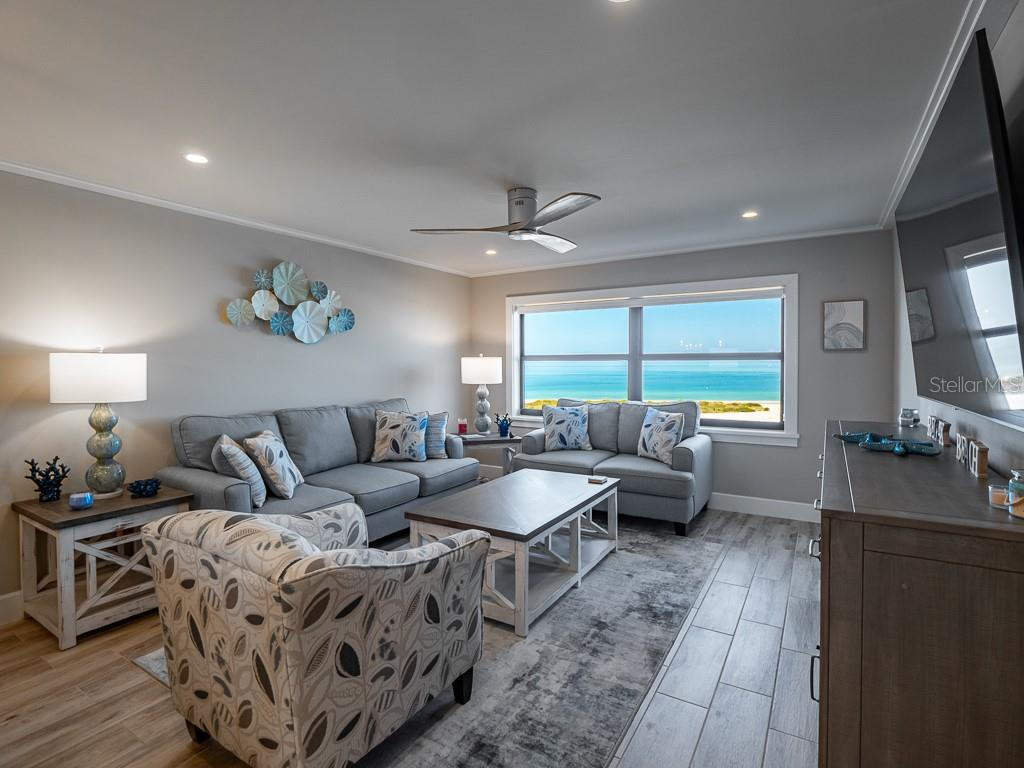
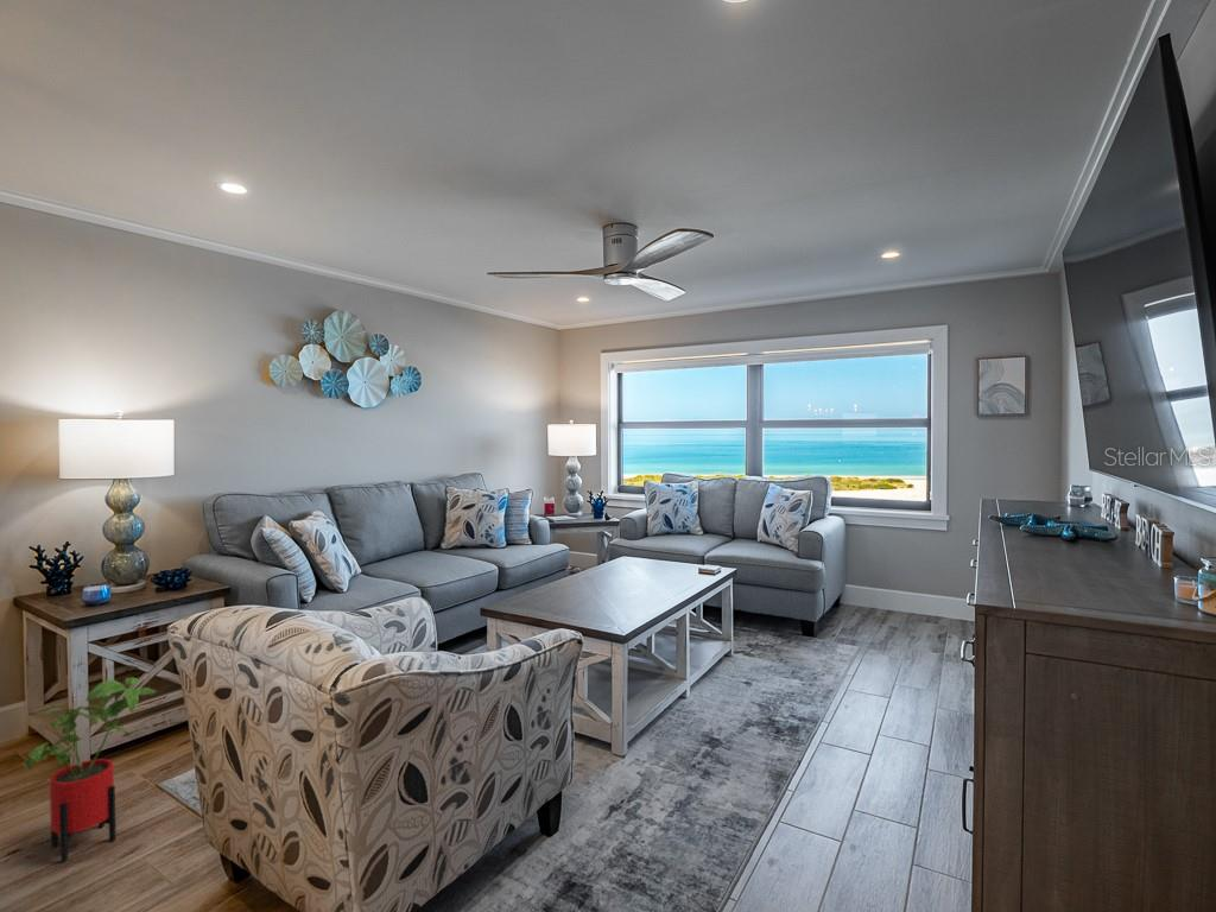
+ house plant [23,676,158,863]
